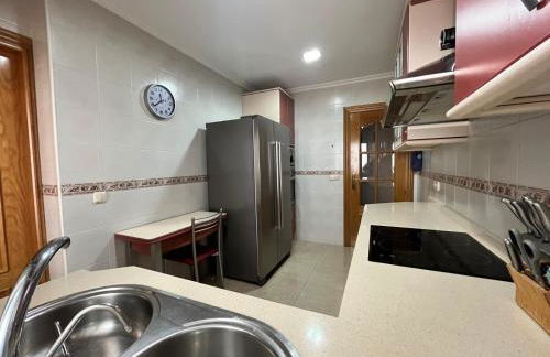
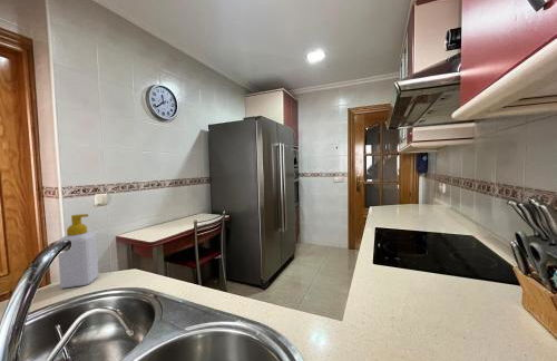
+ soap bottle [57,213,99,290]
